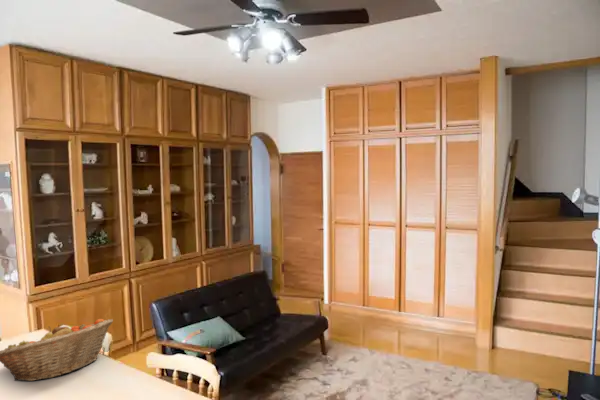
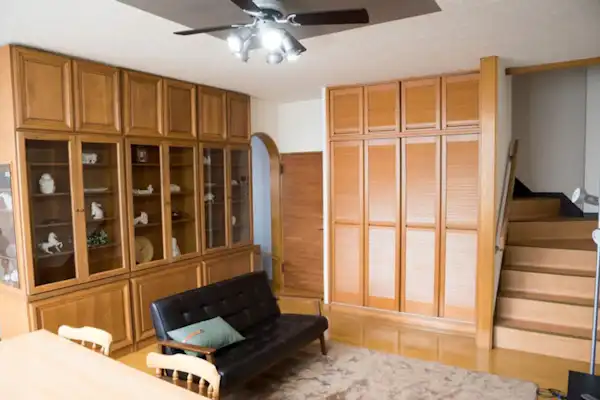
- fruit basket [0,318,114,382]
